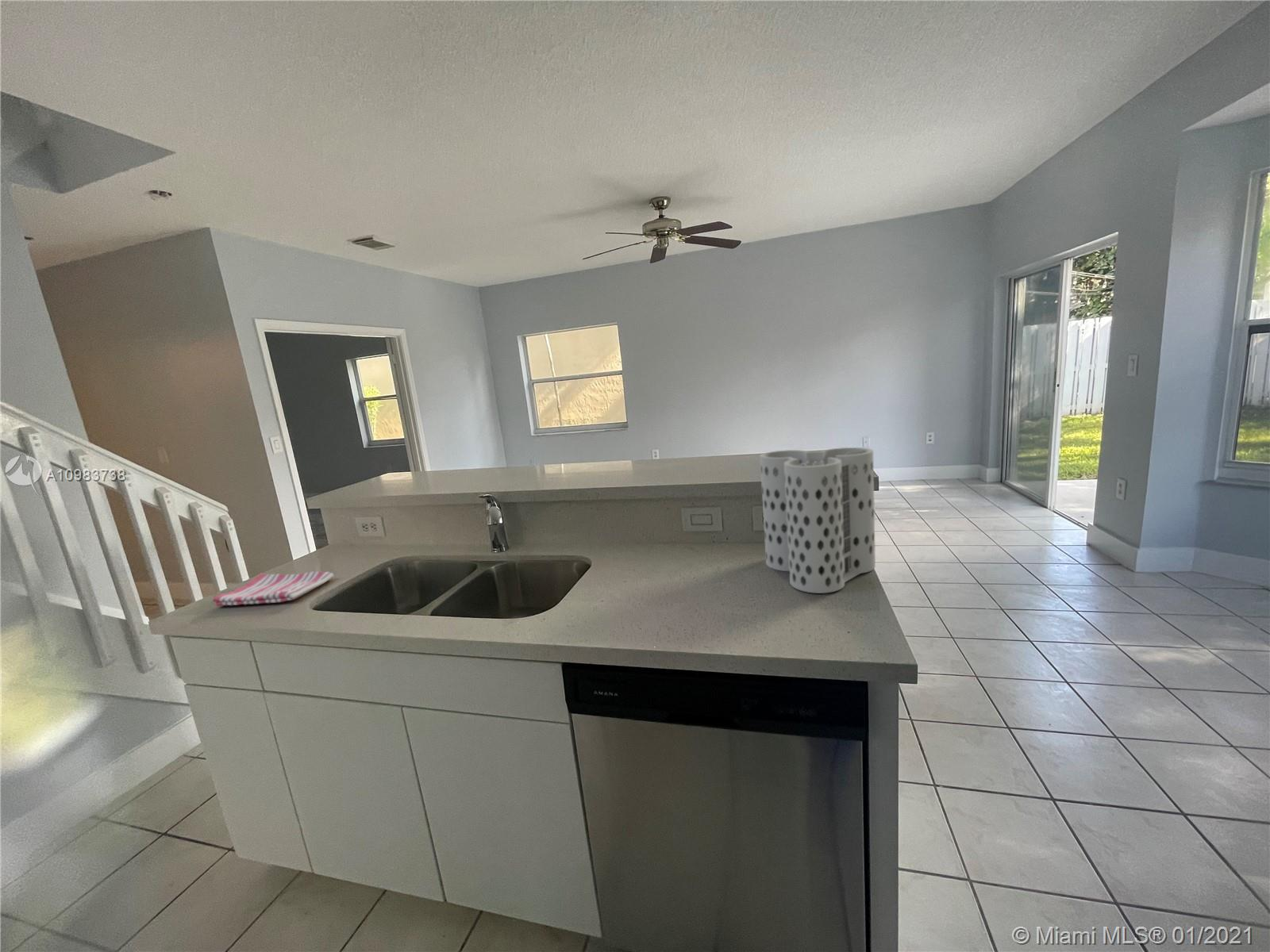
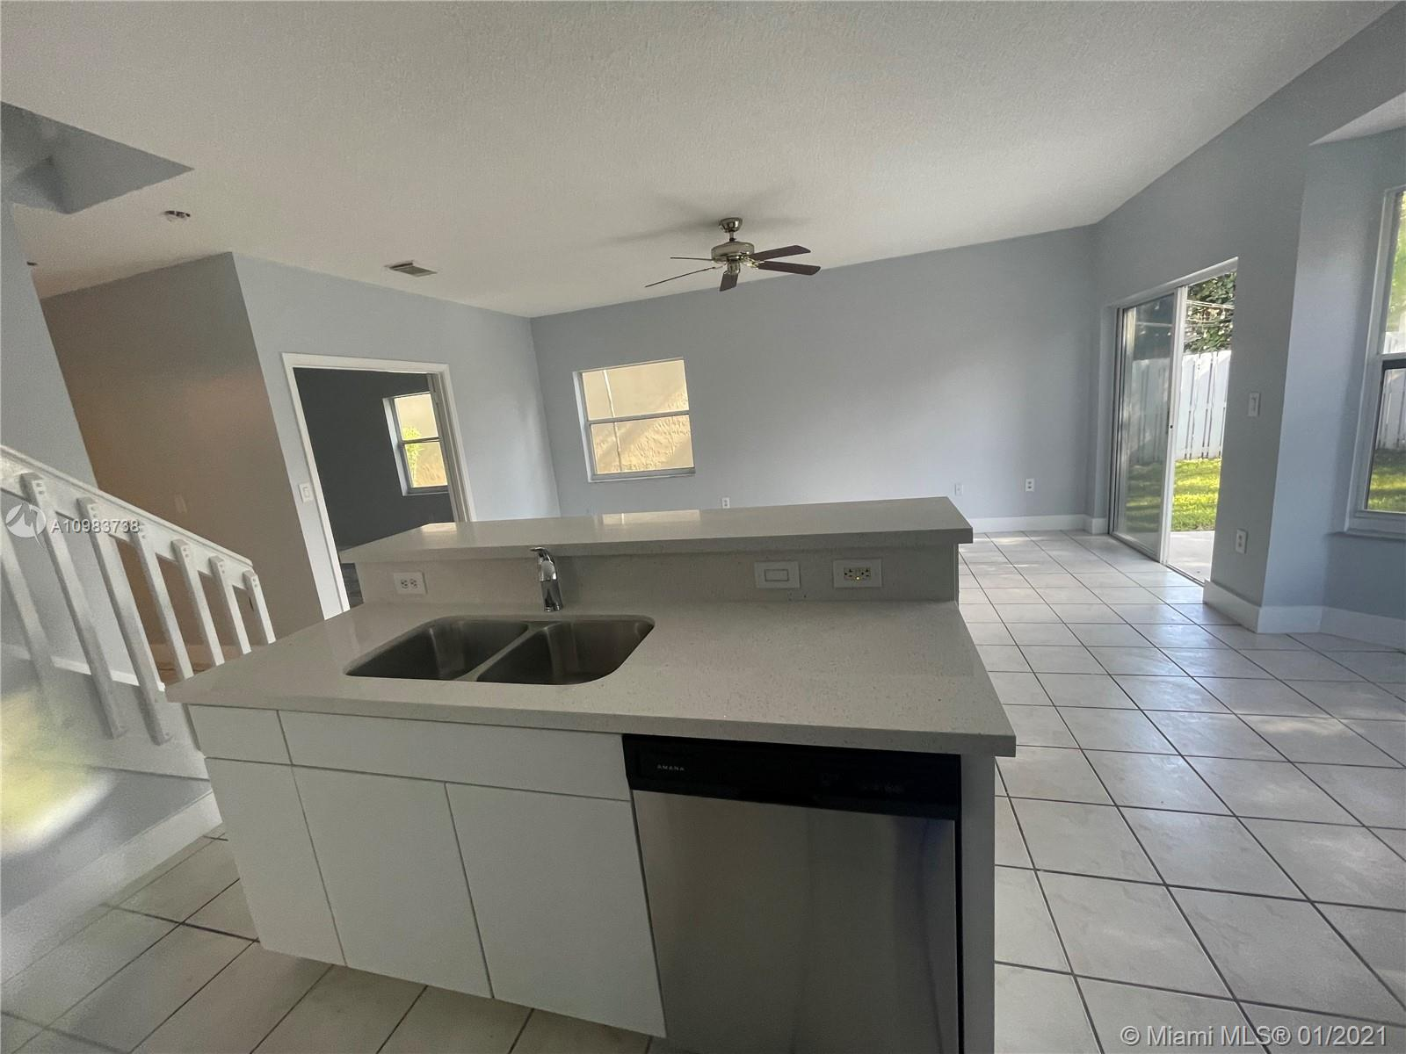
- dish towel [212,571,334,607]
- utensil holder [759,447,876,594]
